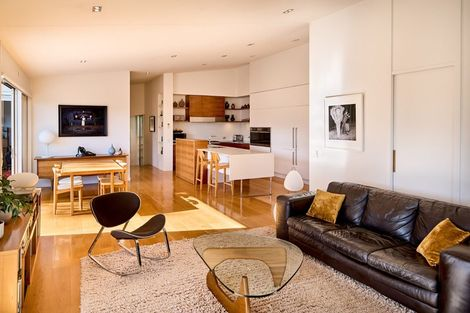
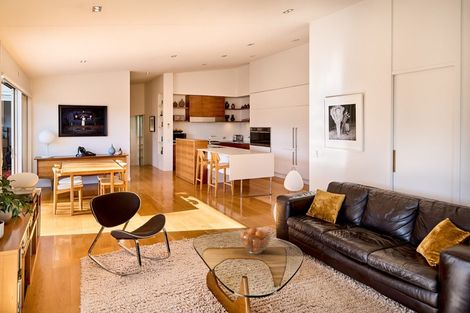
+ fruit basket [239,226,272,255]
